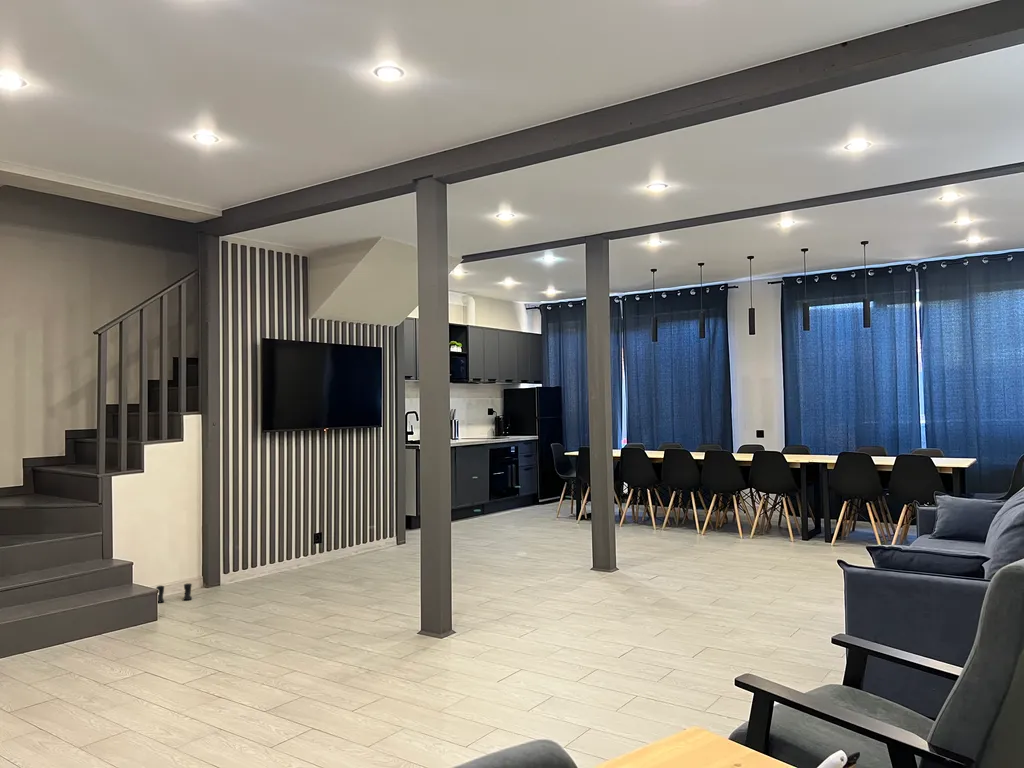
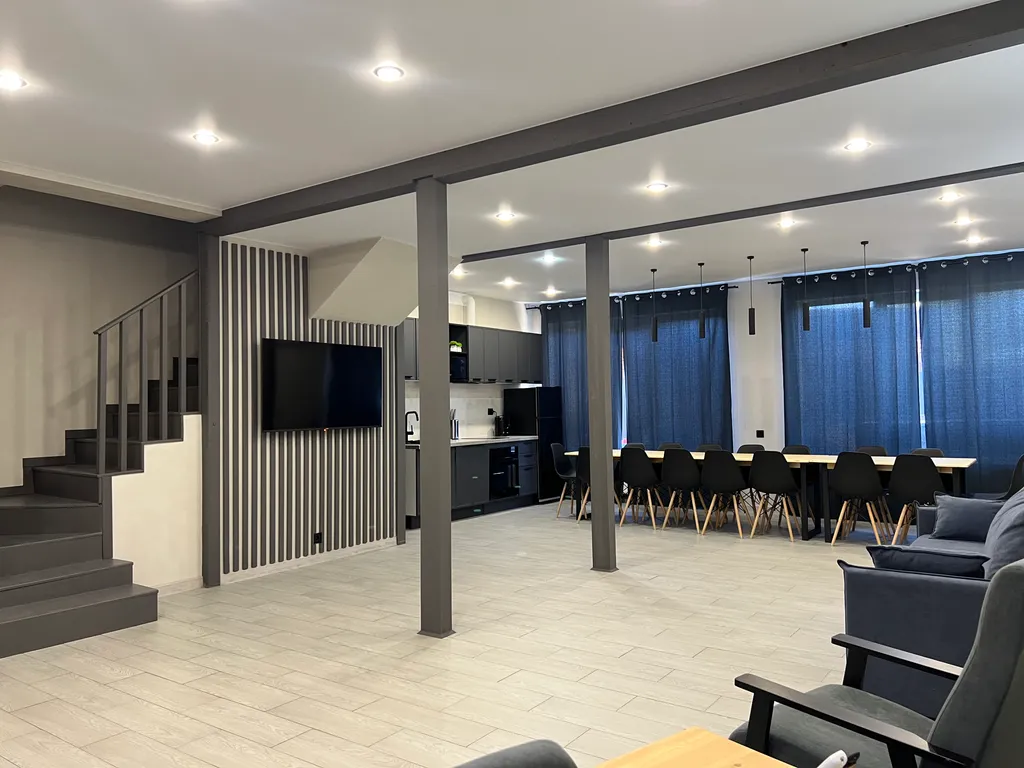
- boots [155,582,193,604]
